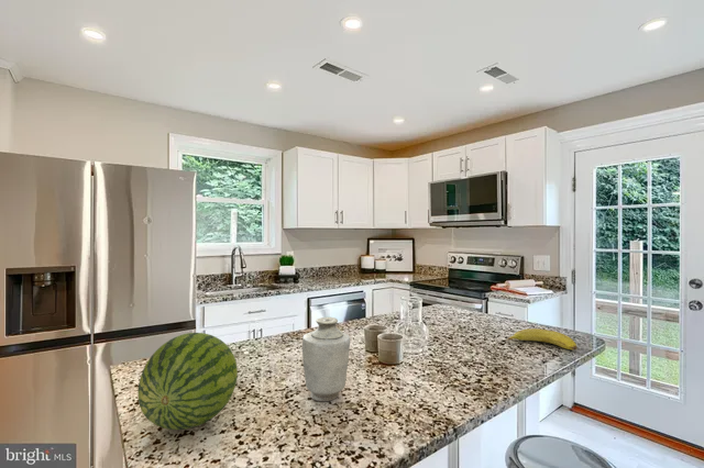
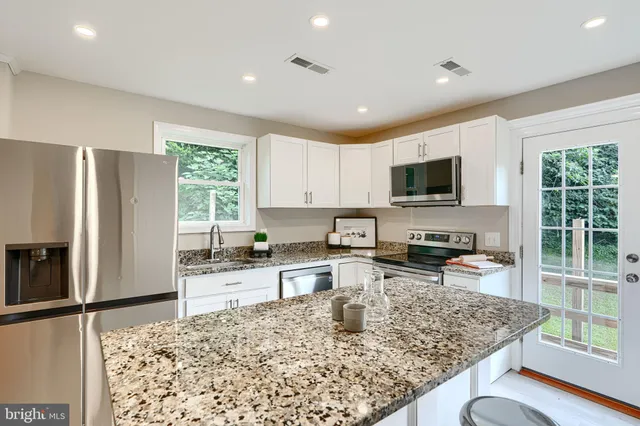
- vase [301,316,351,402]
- fruit [505,327,578,350]
- fruit [136,332,239,431]
